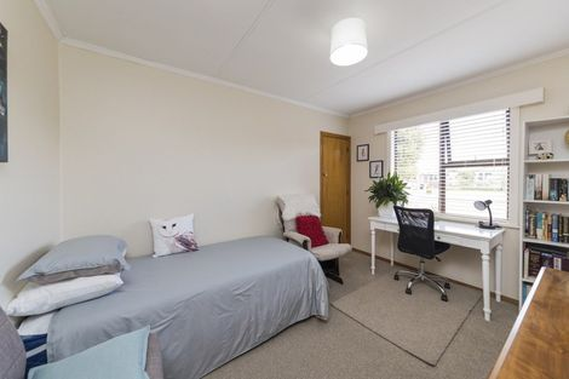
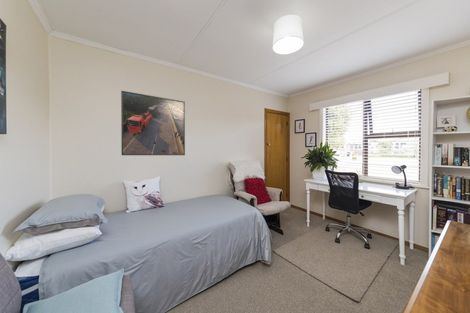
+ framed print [120,90,186,156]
